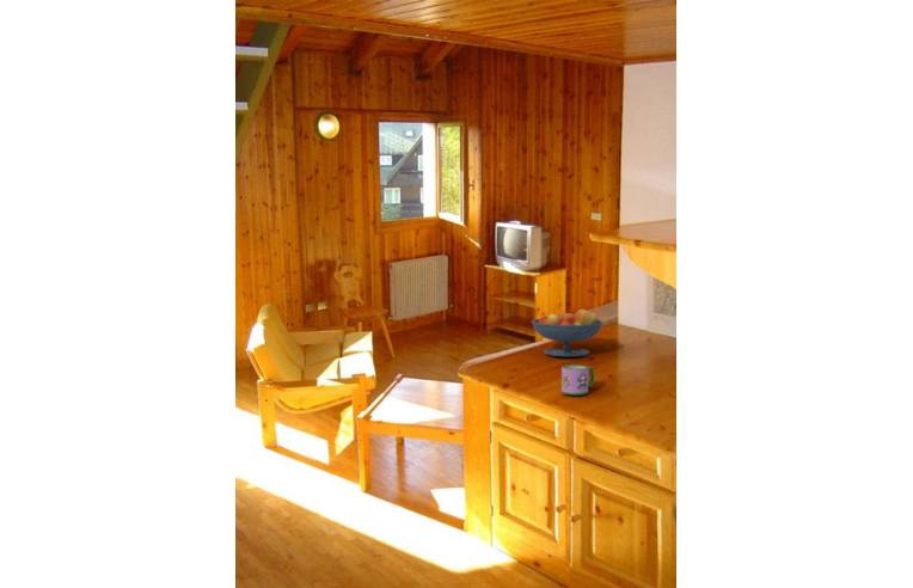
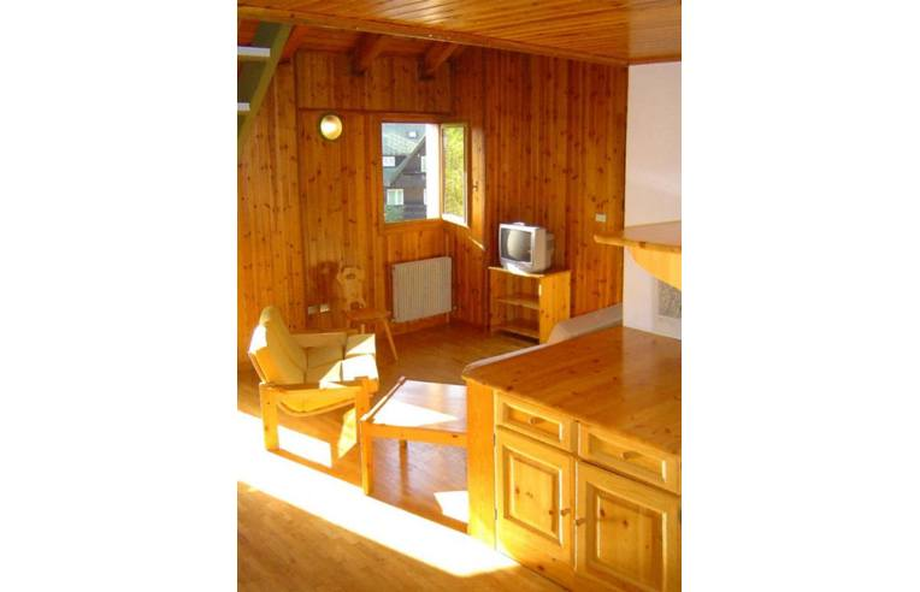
- fruit bowl [531,308,605,357]
- mug [560,363,595,396]
